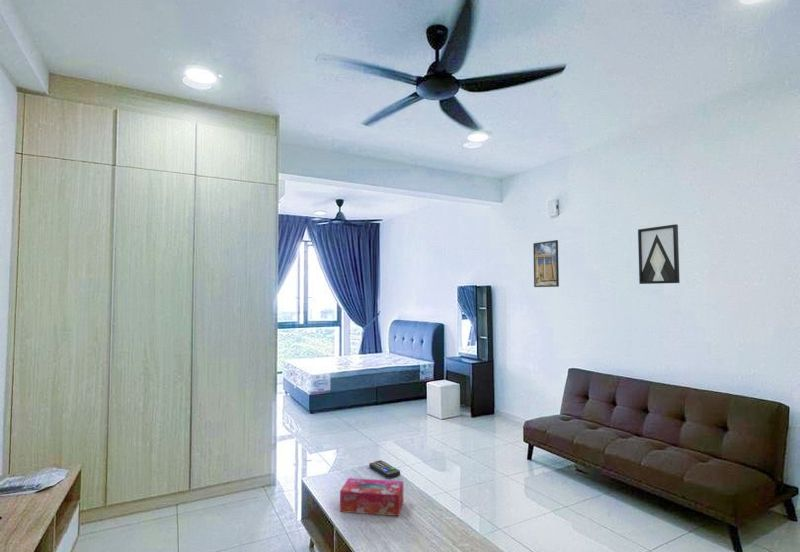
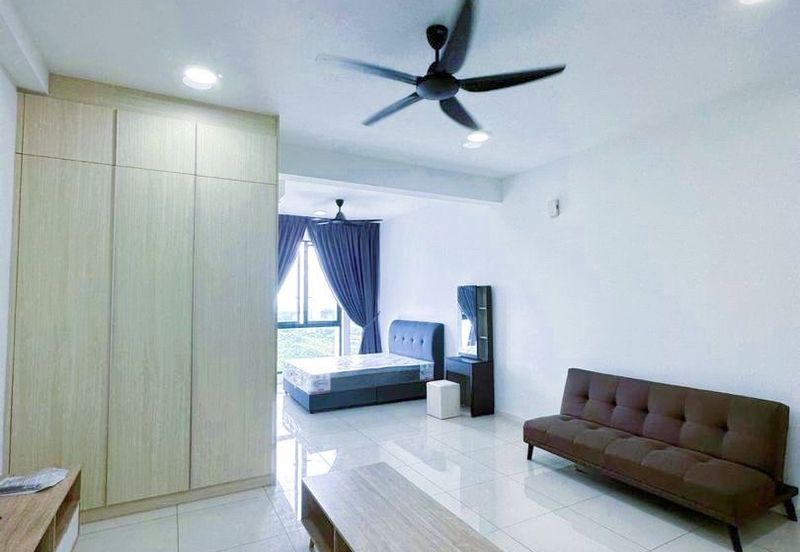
- tissue box [339,477,404,517]
- wall art [637,223,681,285]
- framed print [532,239,560,288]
- remote control [368,459,401,479]
